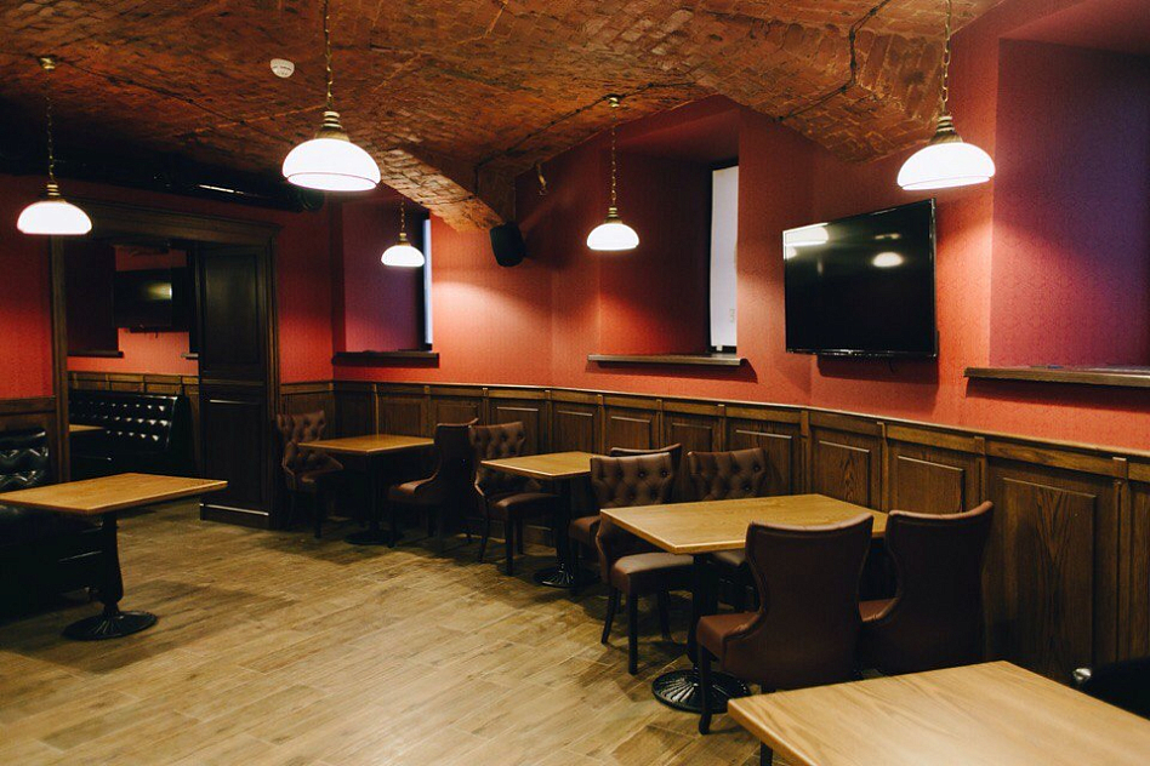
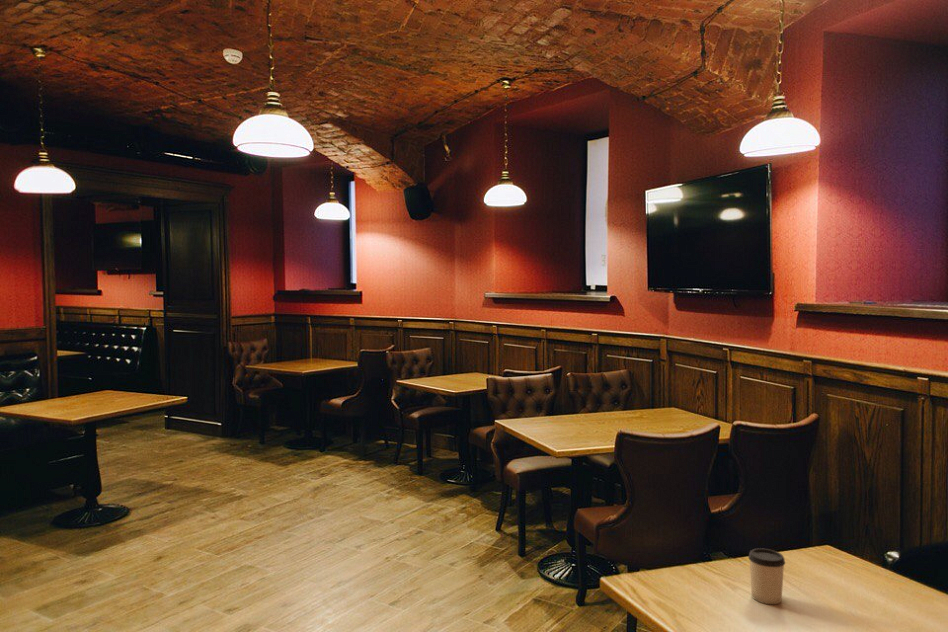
+ cup [747,547,786,605]
